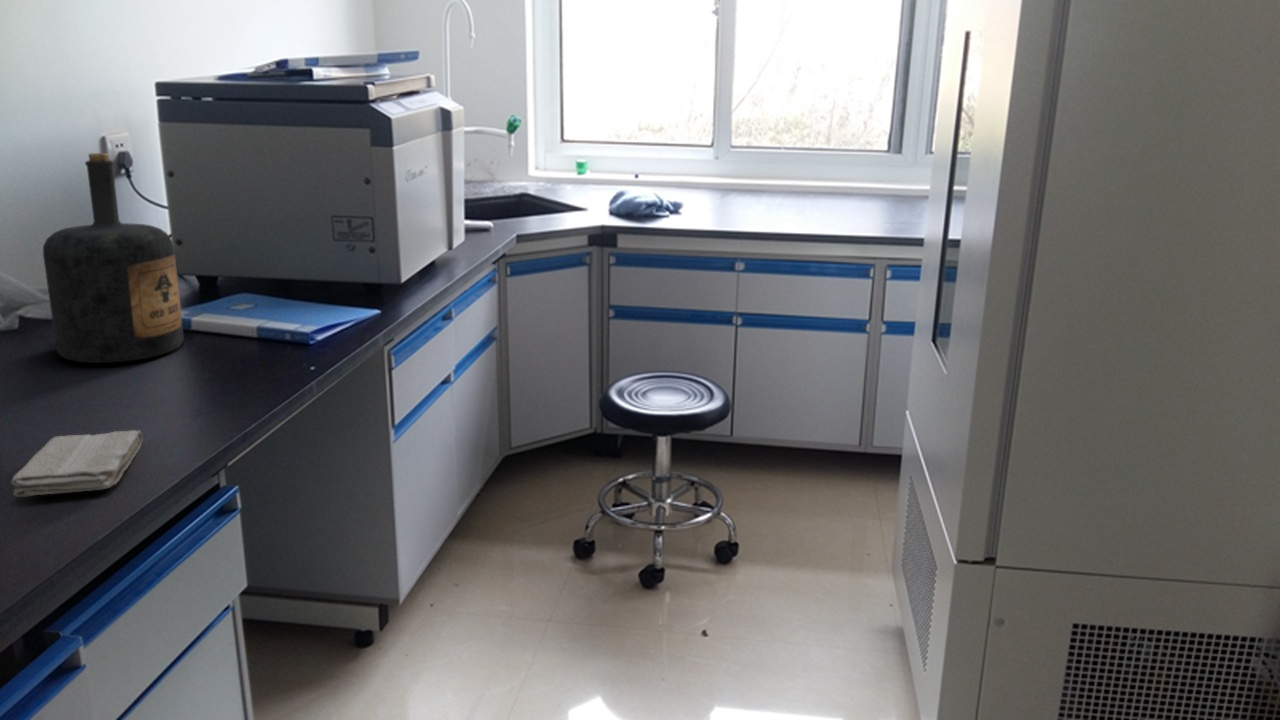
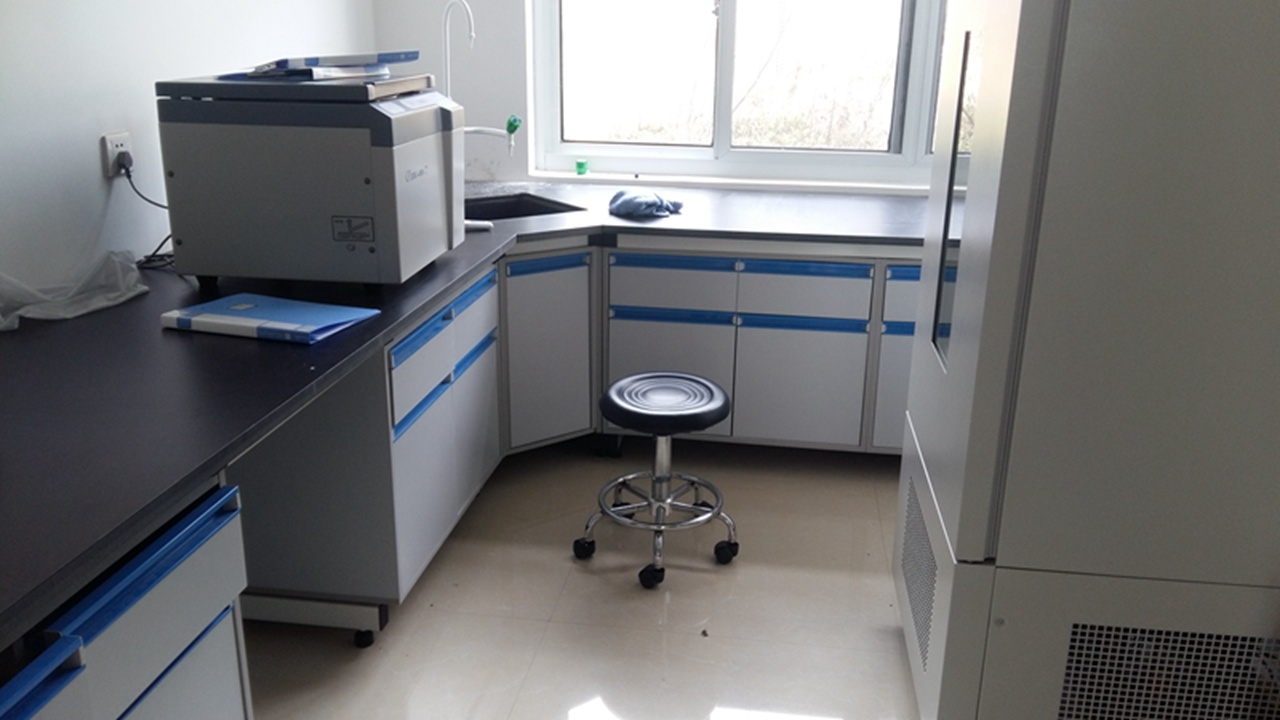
- washcloth [10,429,143,498]
- bottle [42,152,185,364]
